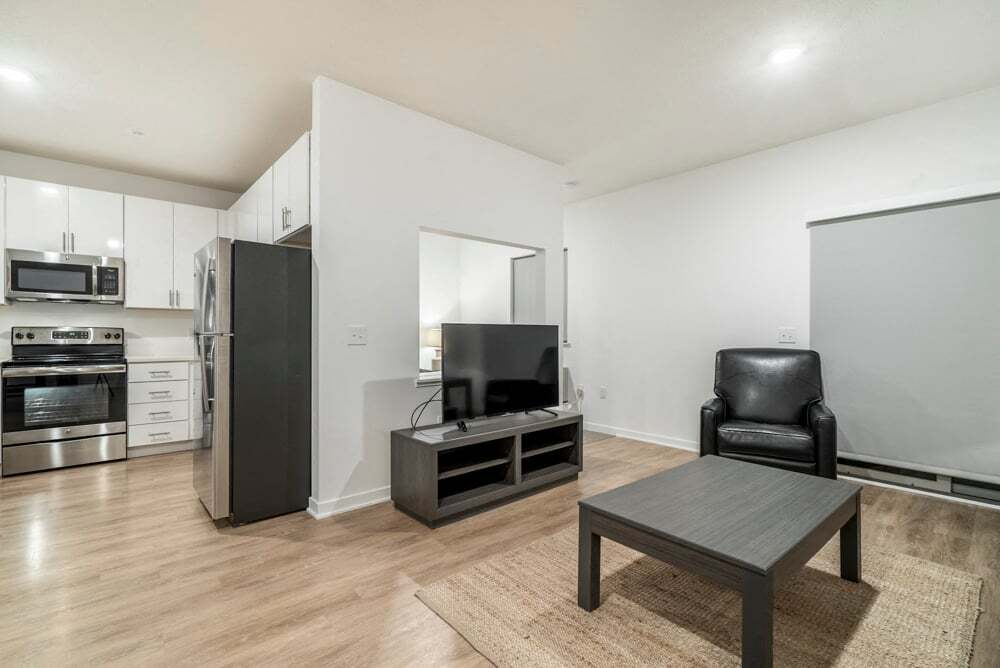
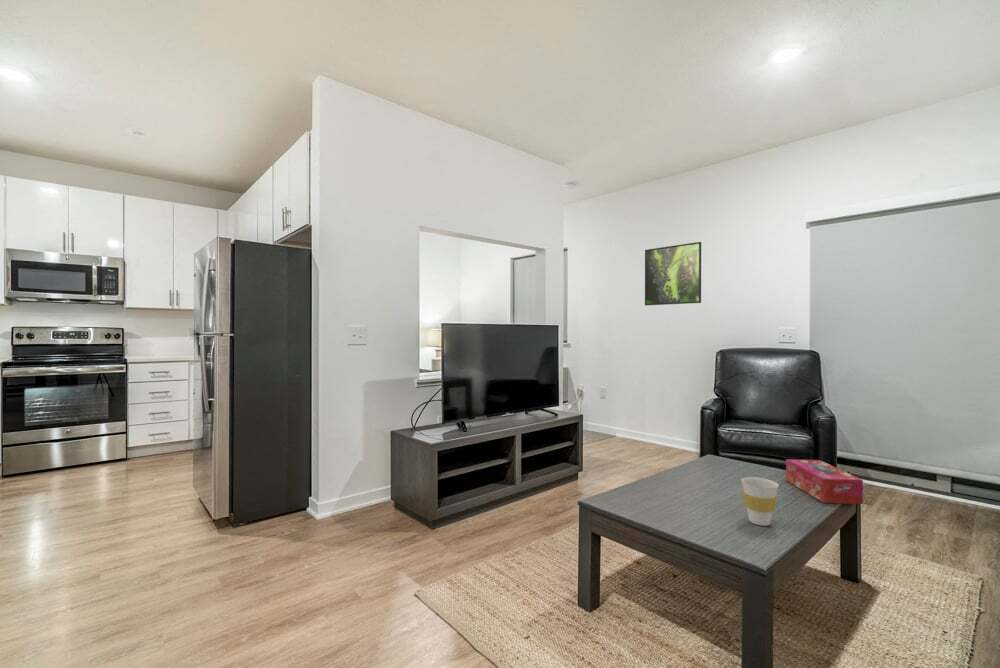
+ tissue box [785,458,864,505]
+ cup [740,476,780,527]
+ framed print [644,241,702,306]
